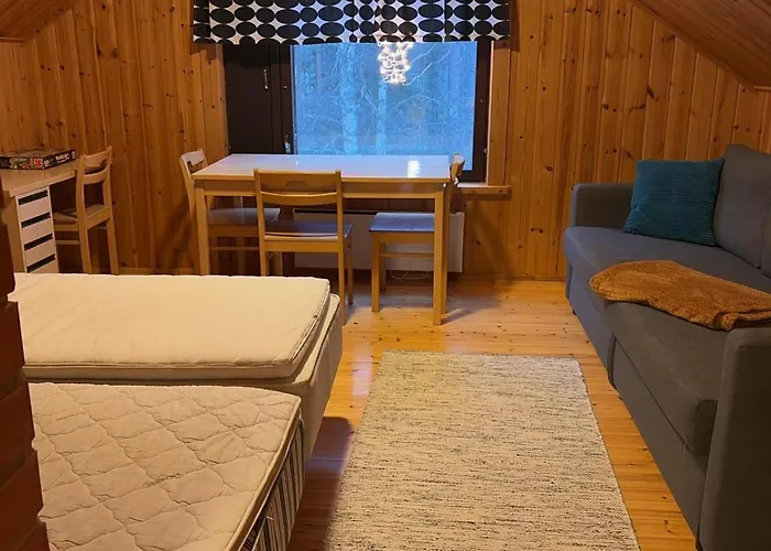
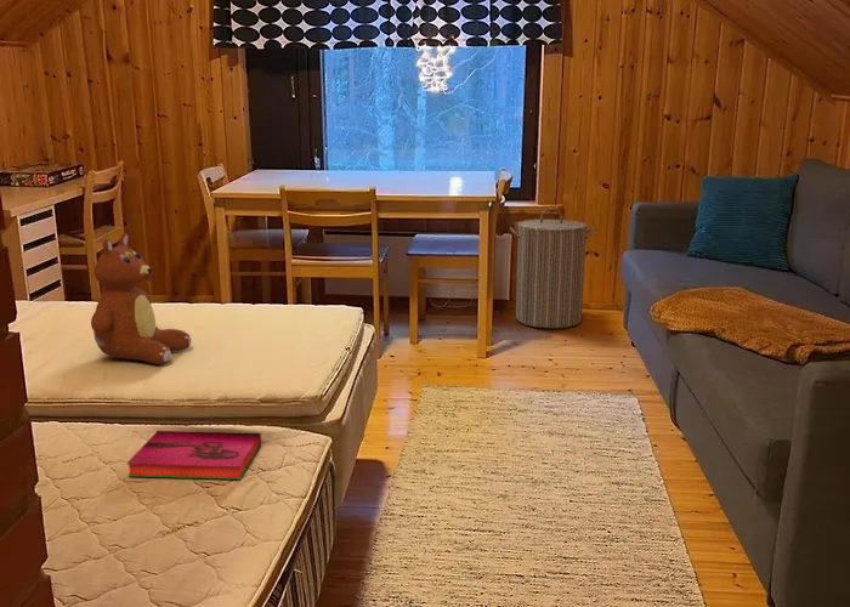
+ laundry hamper [509,206,596,329]
+ teddy bear [90,232,193,365]
+ hardback book [126,430,262,481]
